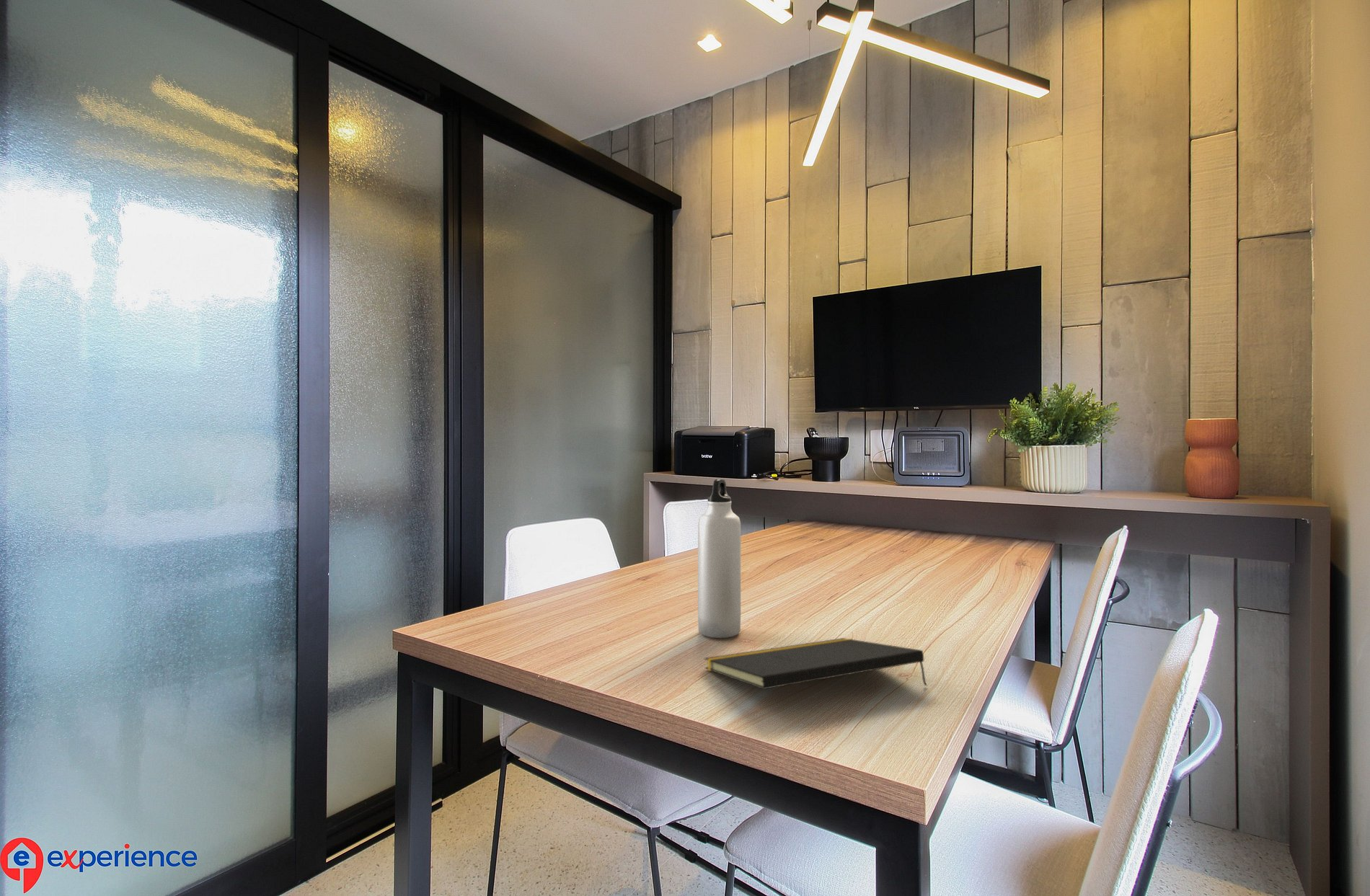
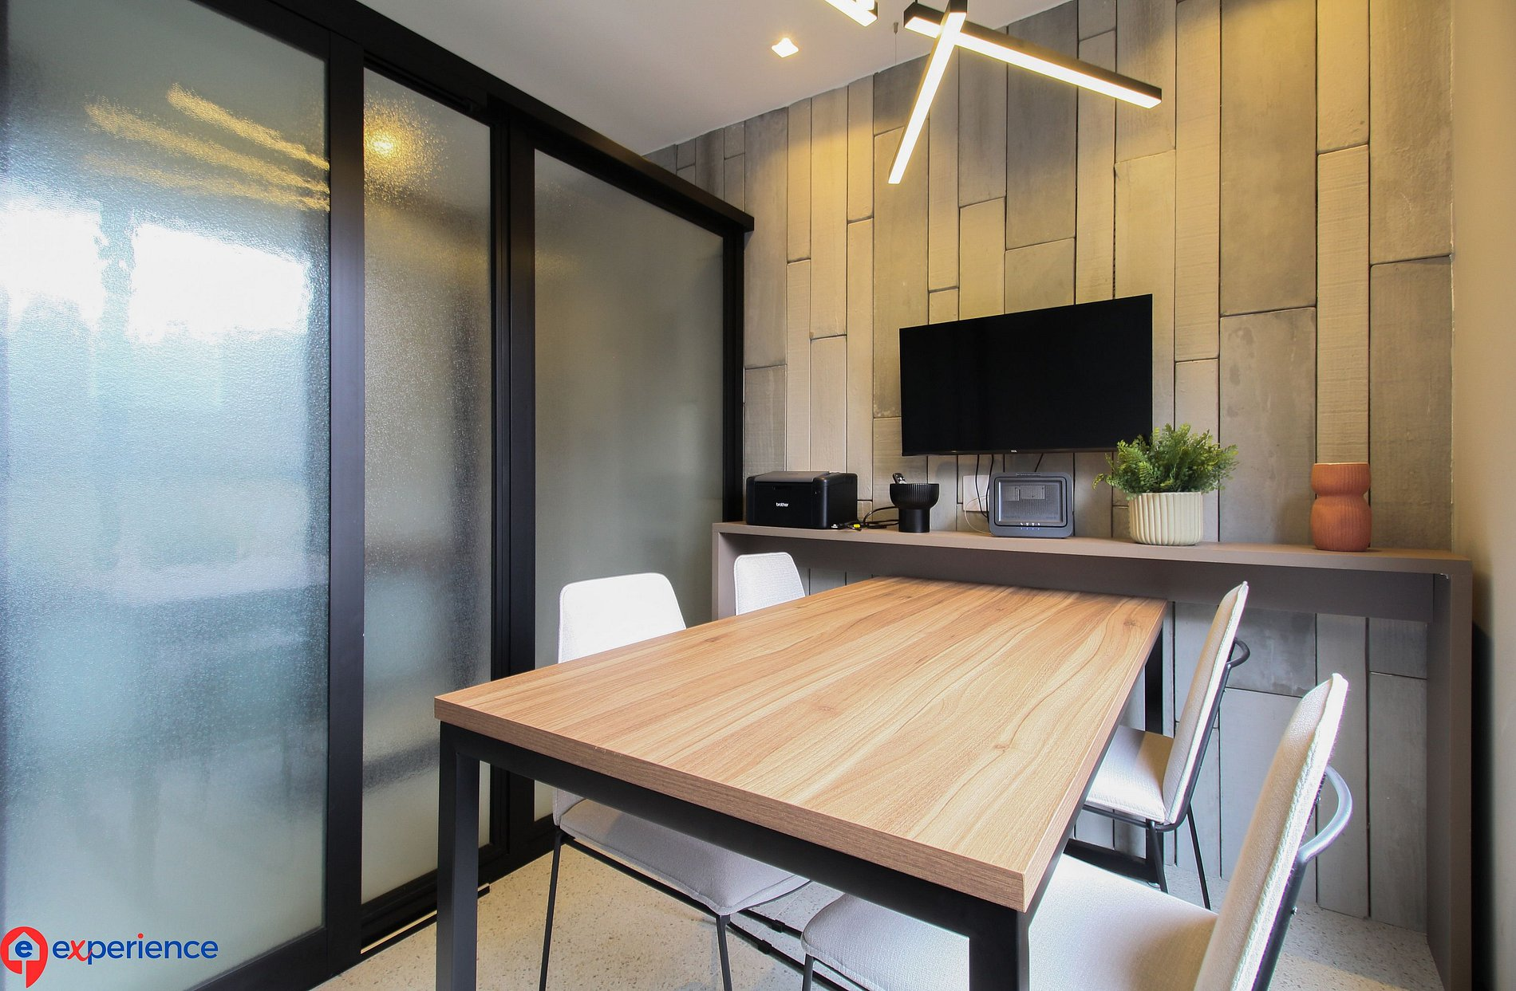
- water bottle [697,478,741,639]
- notepad [704,637,927,690]
